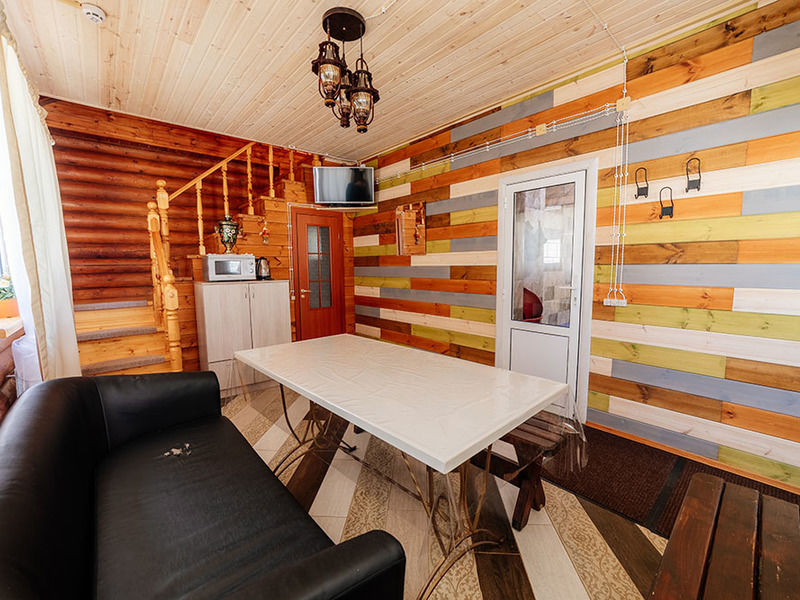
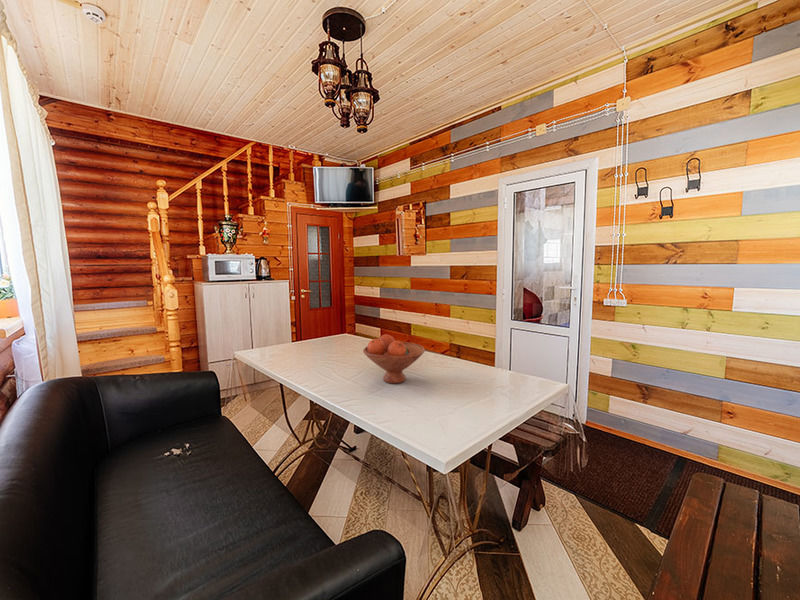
+ fruit bowl [362,333,426,384]
